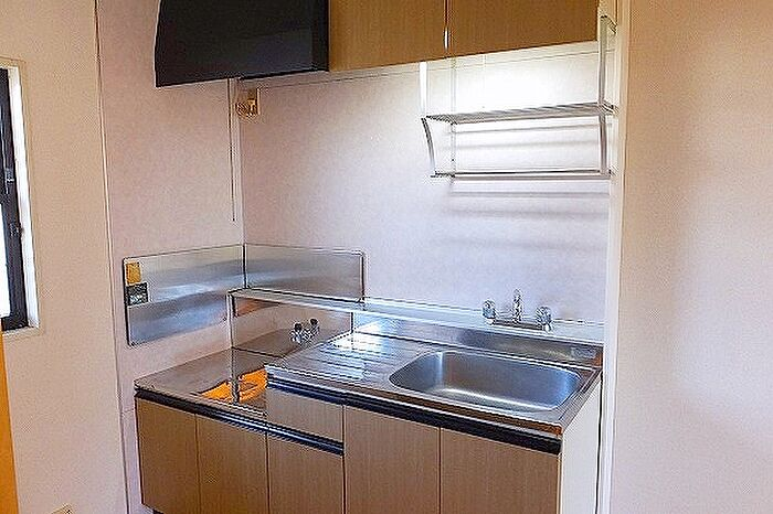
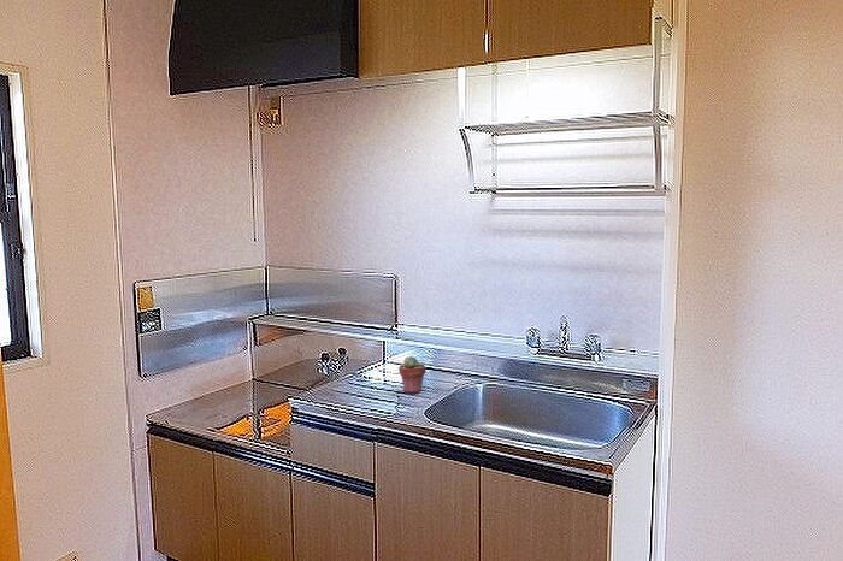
+ potted succulent [397,355,428,394]
